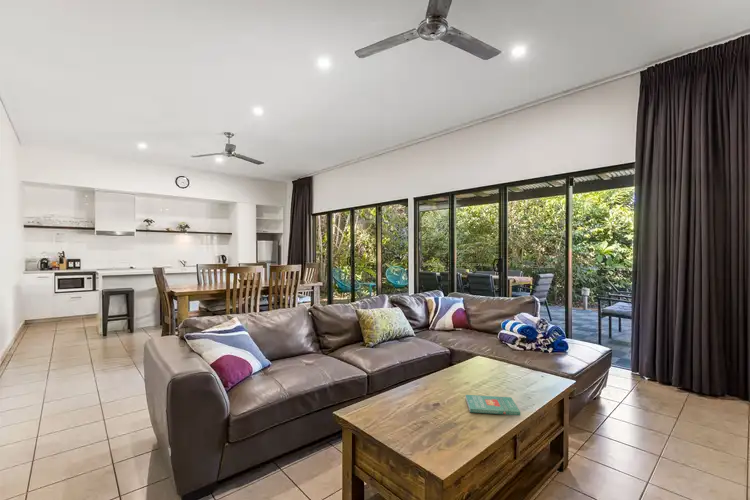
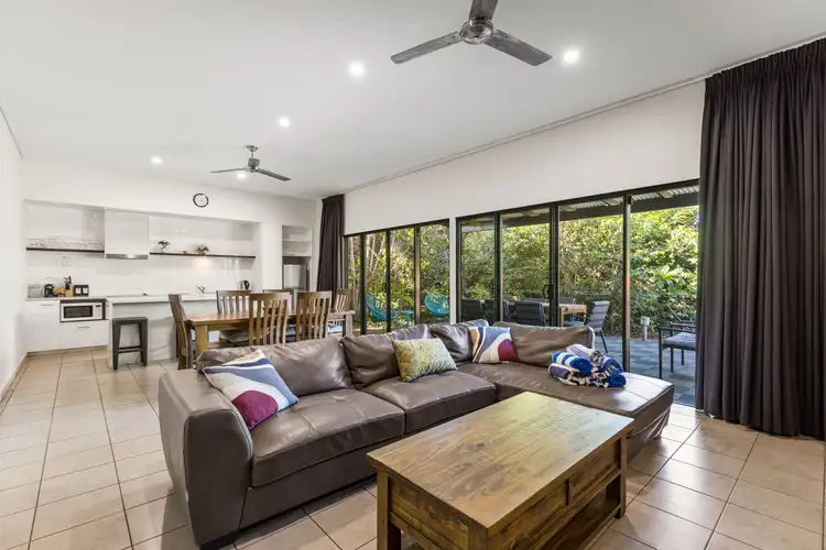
- book [465,394,521,416]
